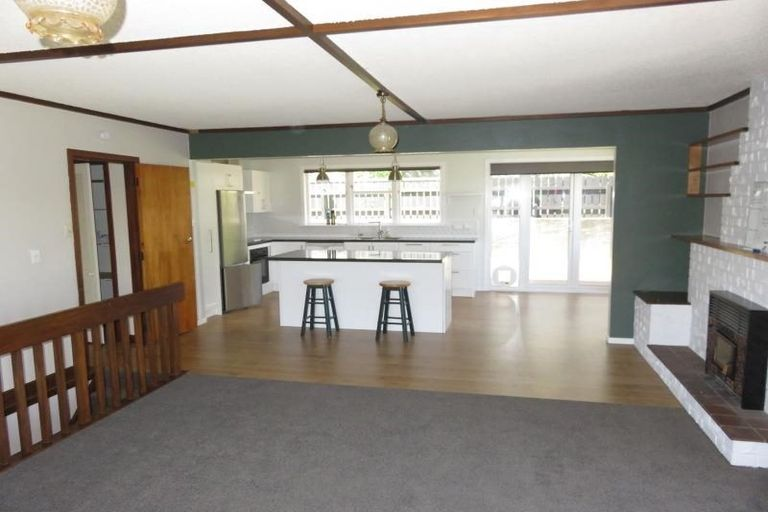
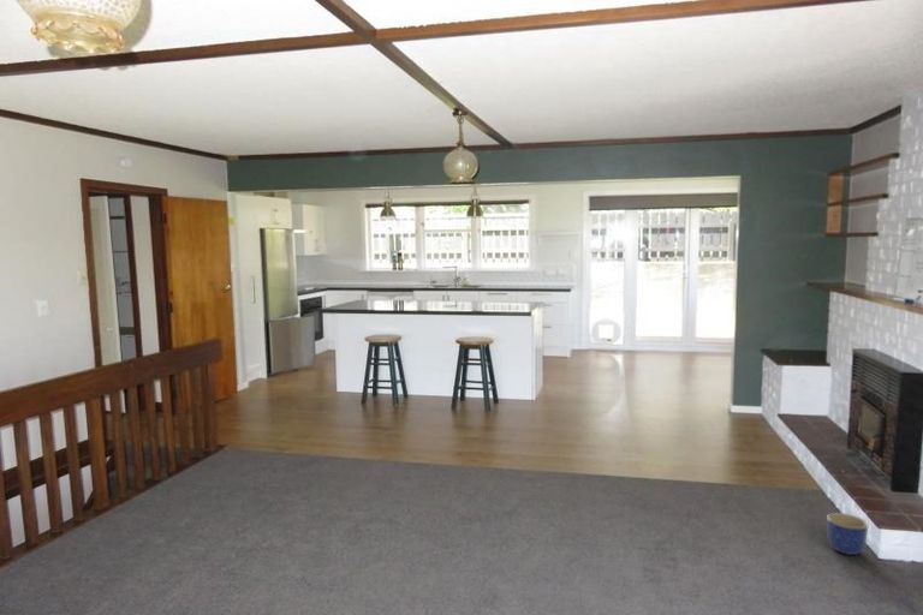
+ planter [826,512,869,556]
